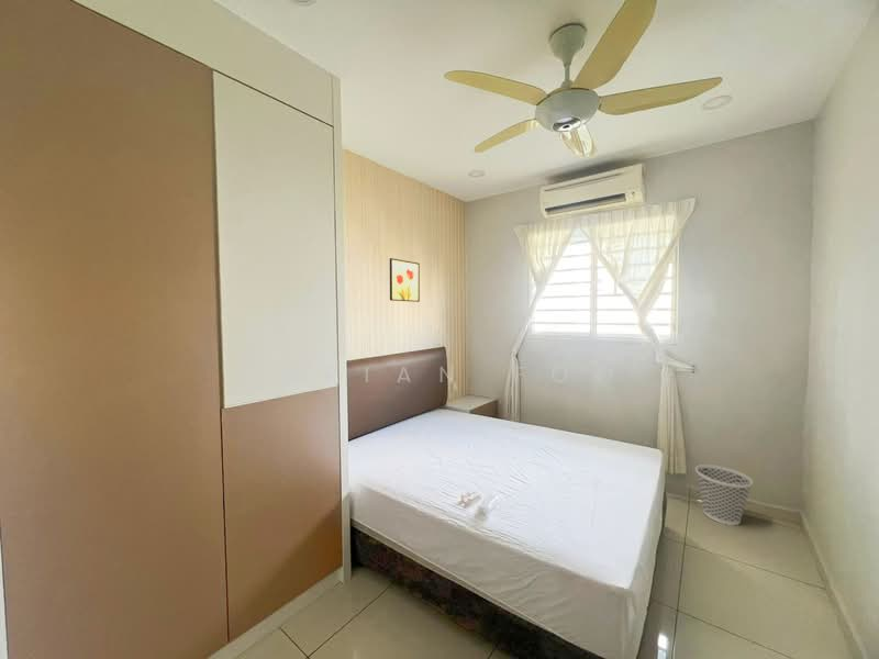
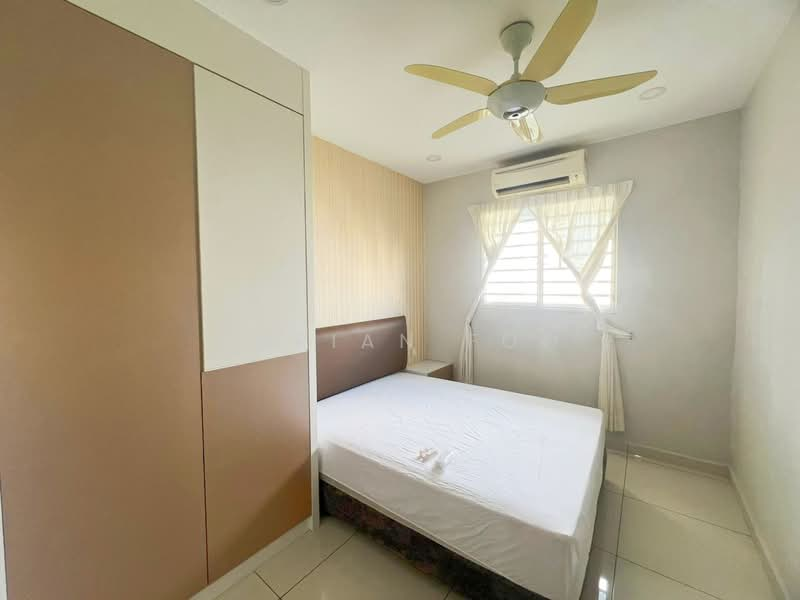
- wastebasket [694,463,754,526]
- wall art [389,257,421,303]
